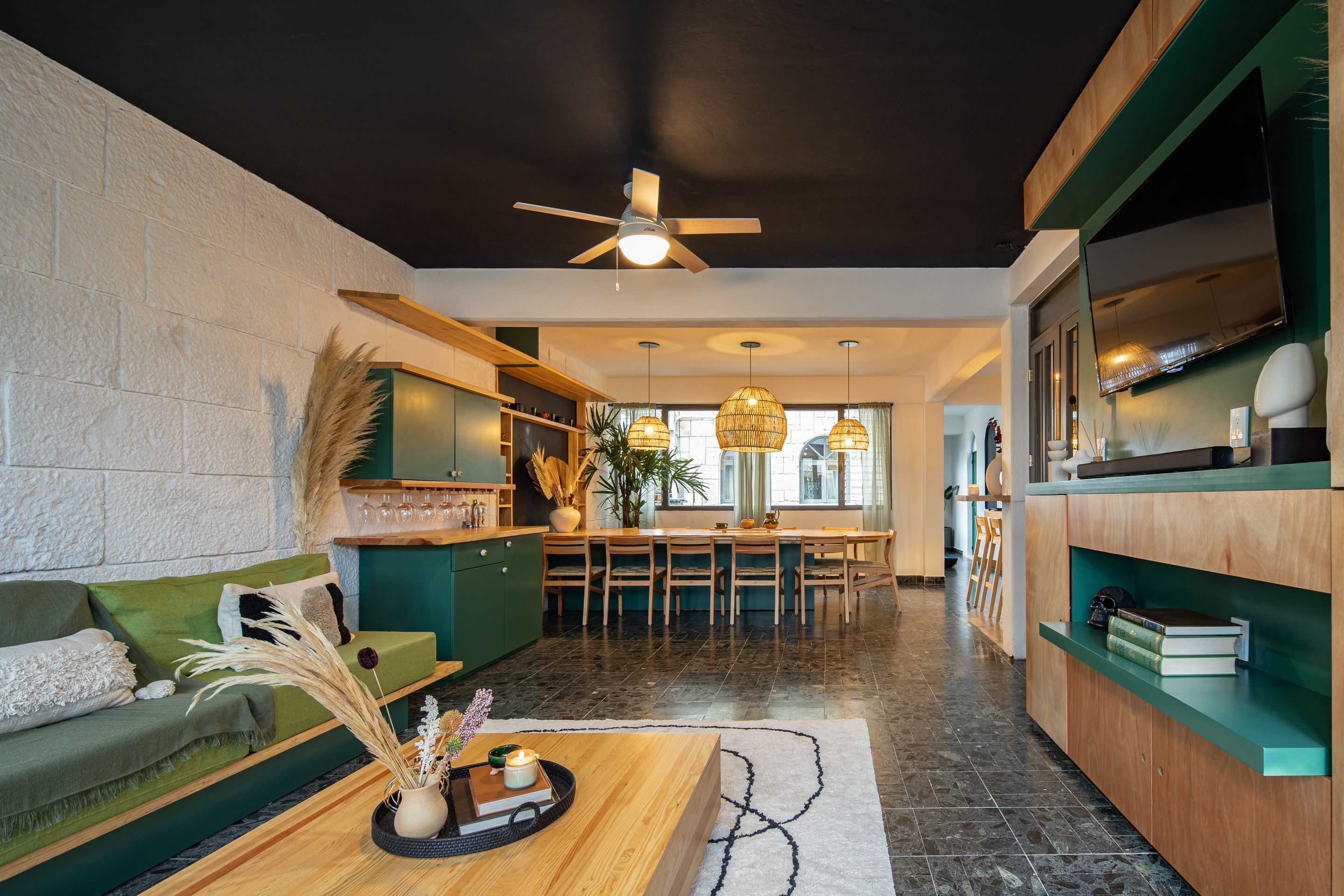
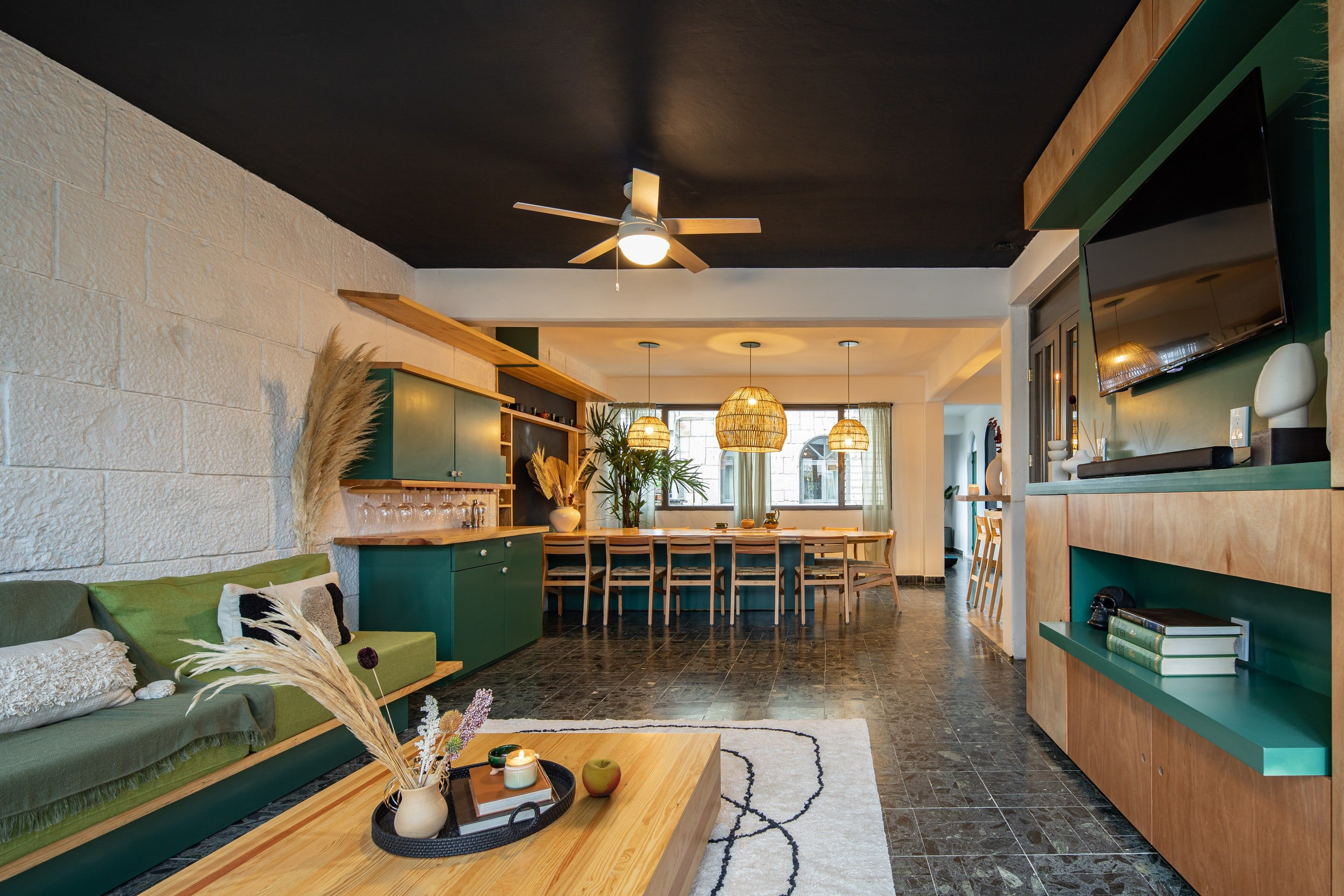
+ apple [581,758,622,797]
